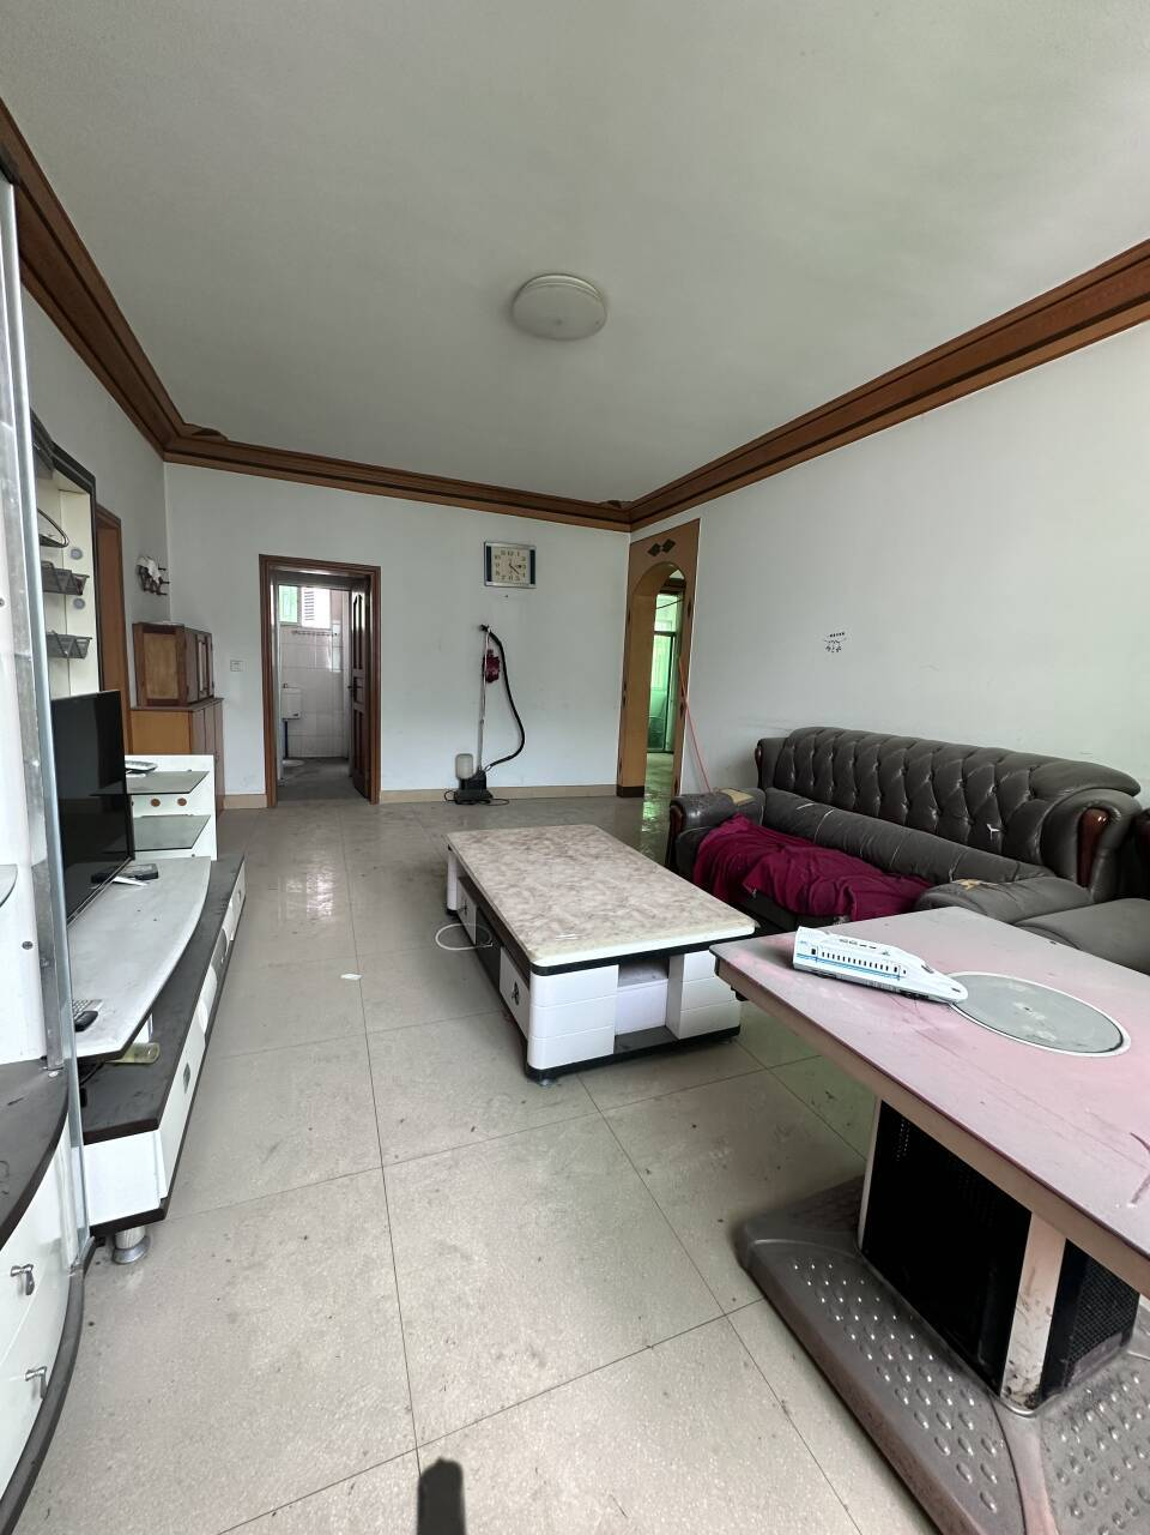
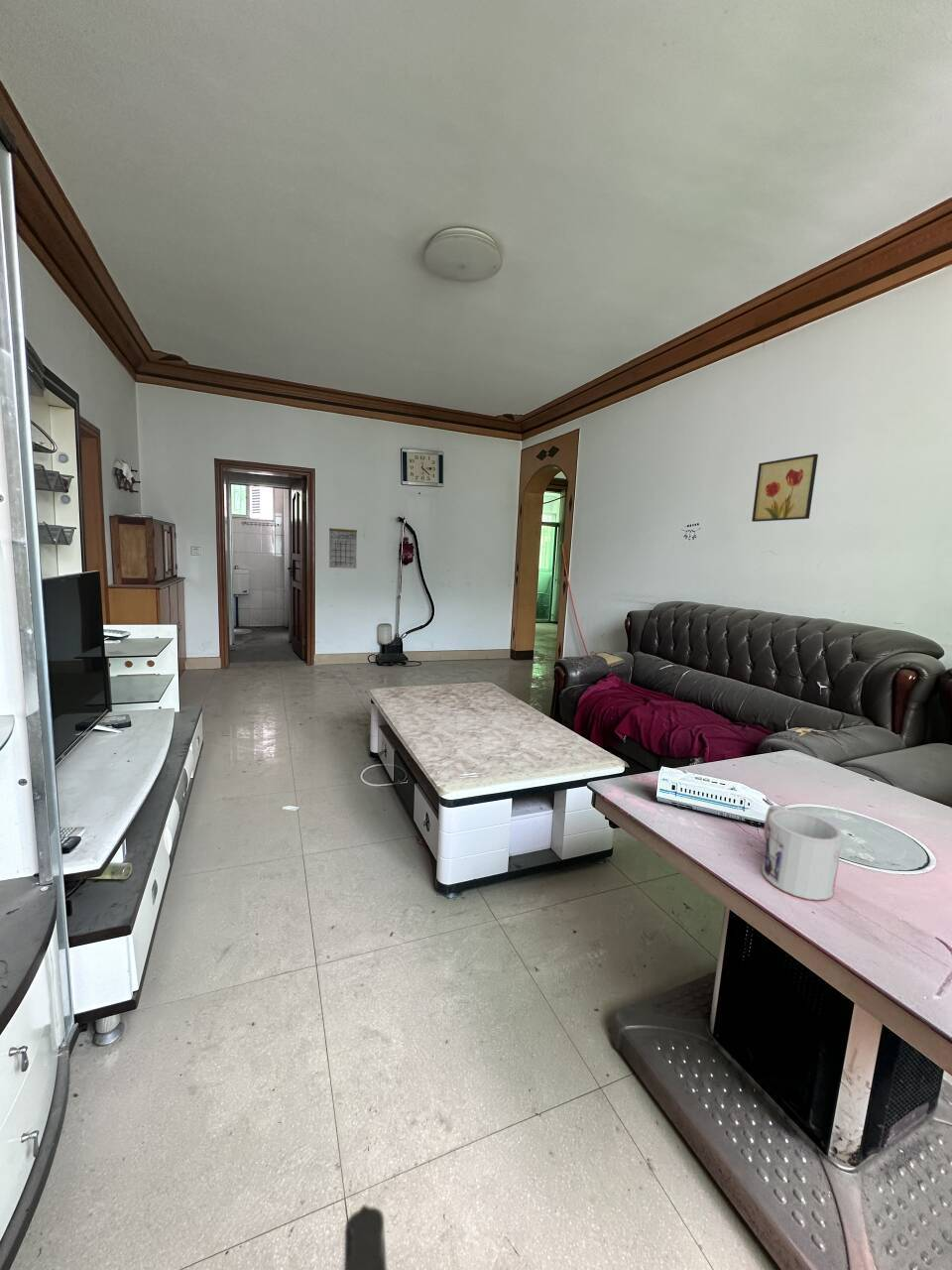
+ calendar [328,520,358,570]
+ mug [762,805,844,902]
+ wall art [751,453,819,523]
